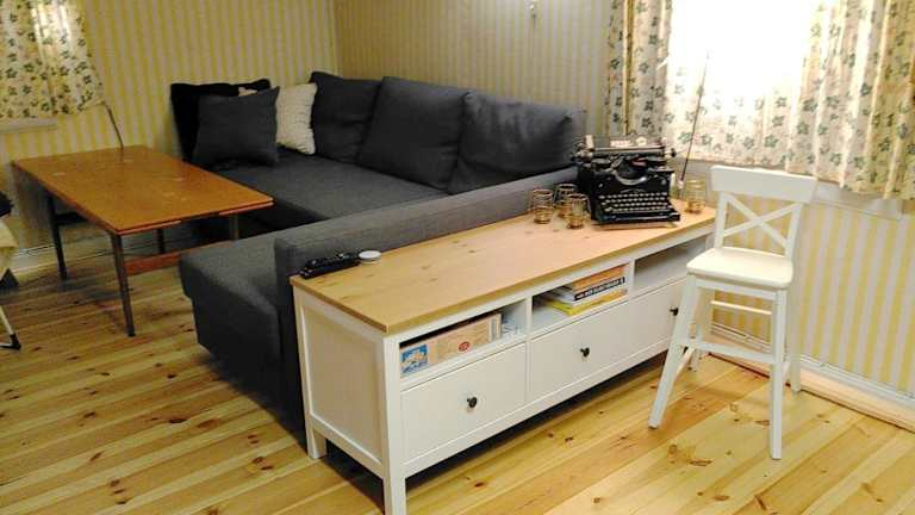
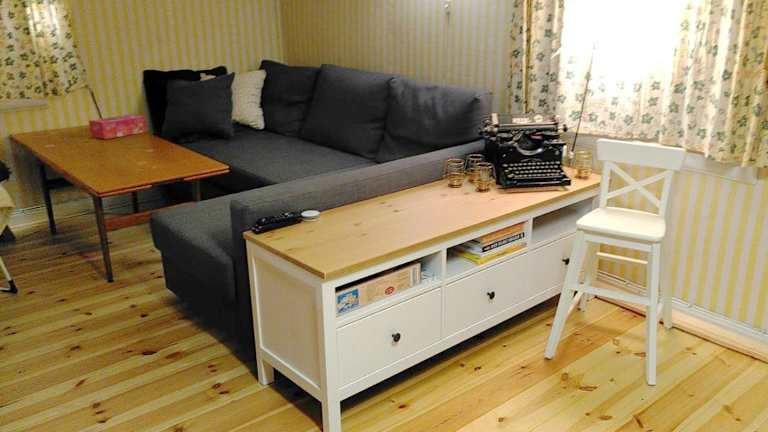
+ tissue box [88,113,148,140]
